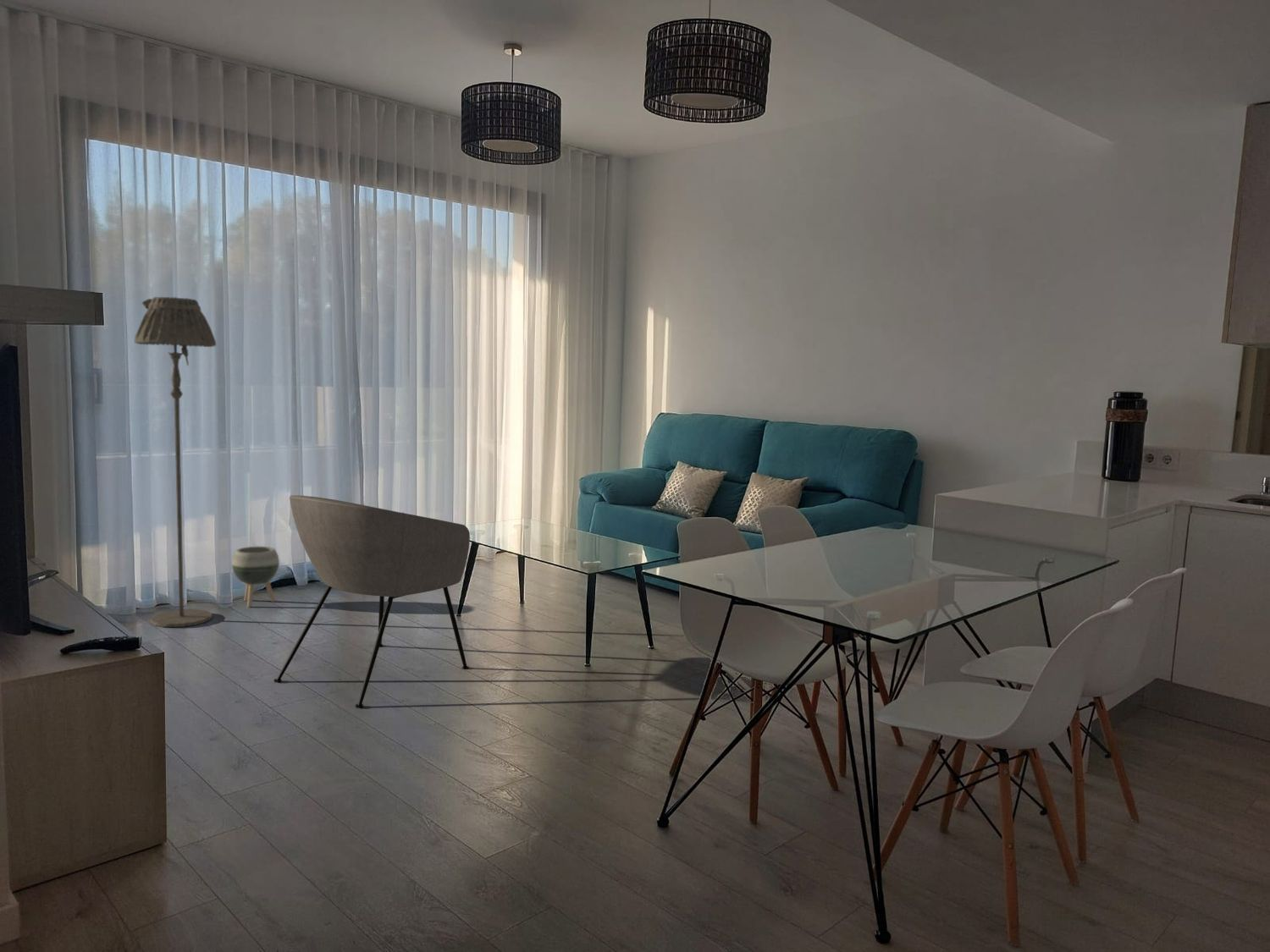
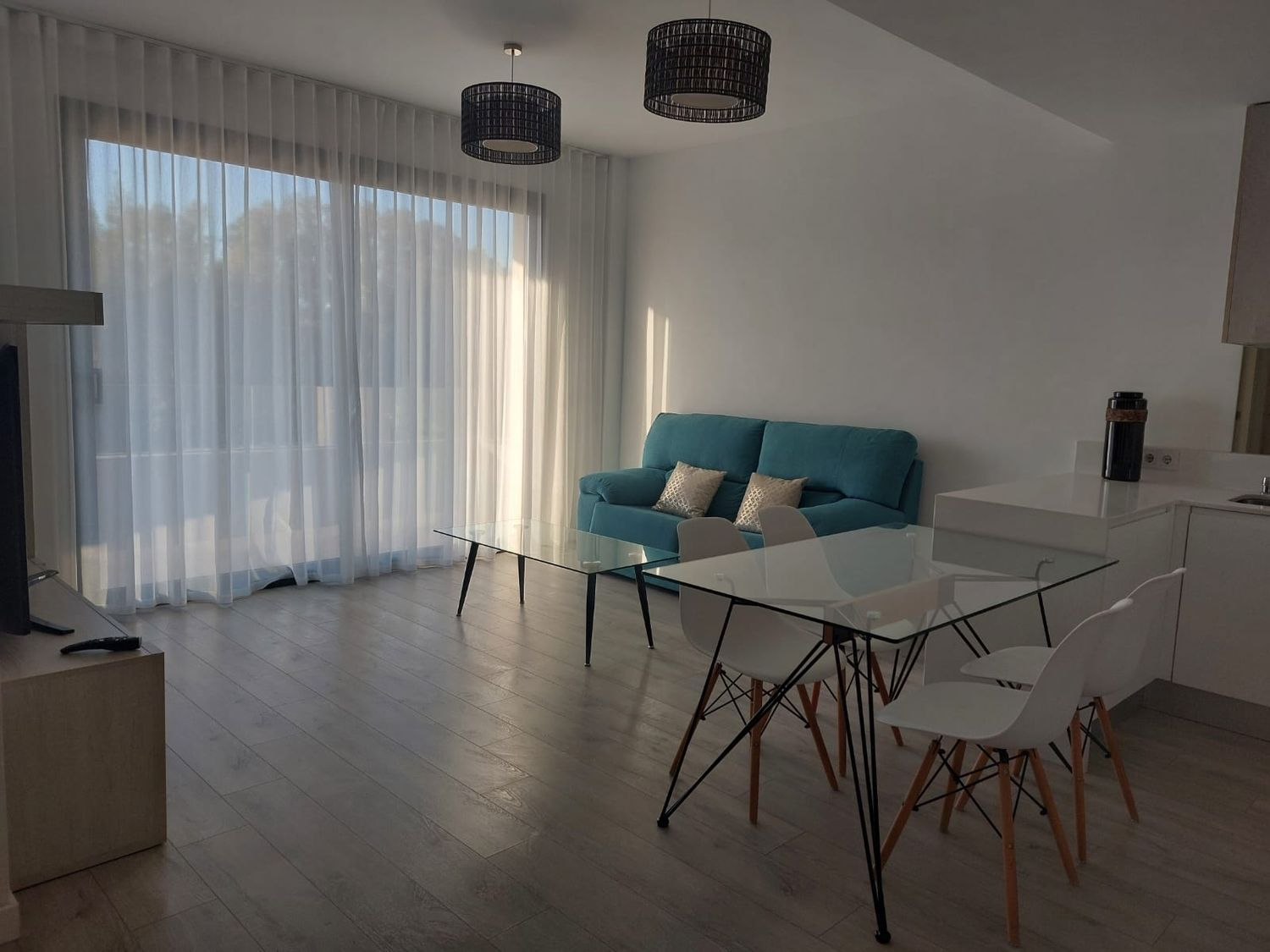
- floor lamp [133,296,217,628]
- planter [231,546,280,608]
- armchair [273,494,471,708]
